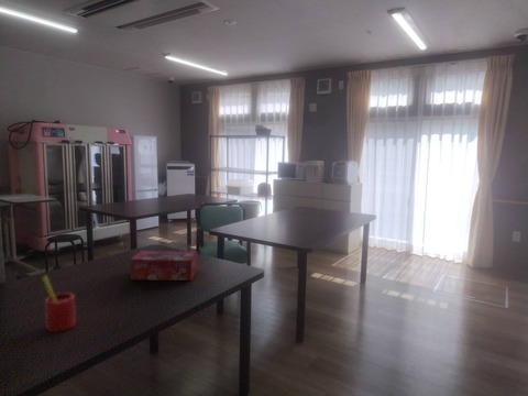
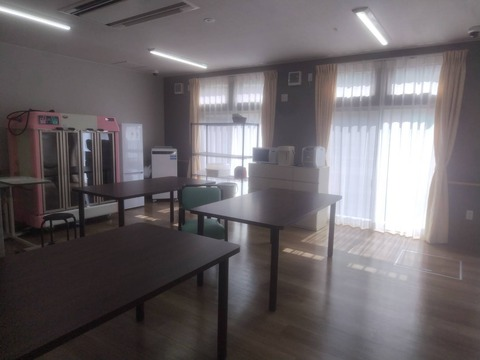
- tissue box [129,250,198,282]
- straw [41,275,77,333]
